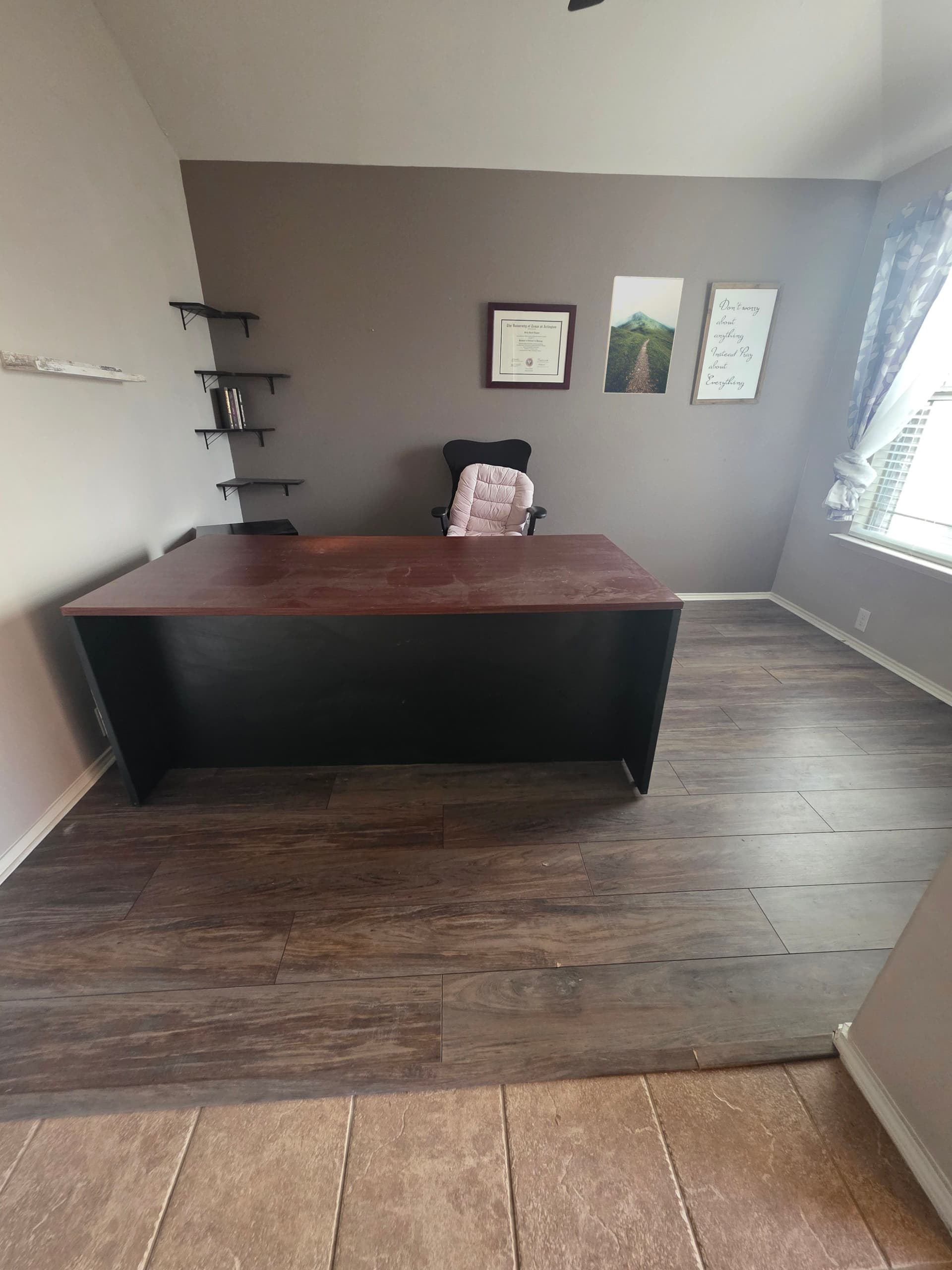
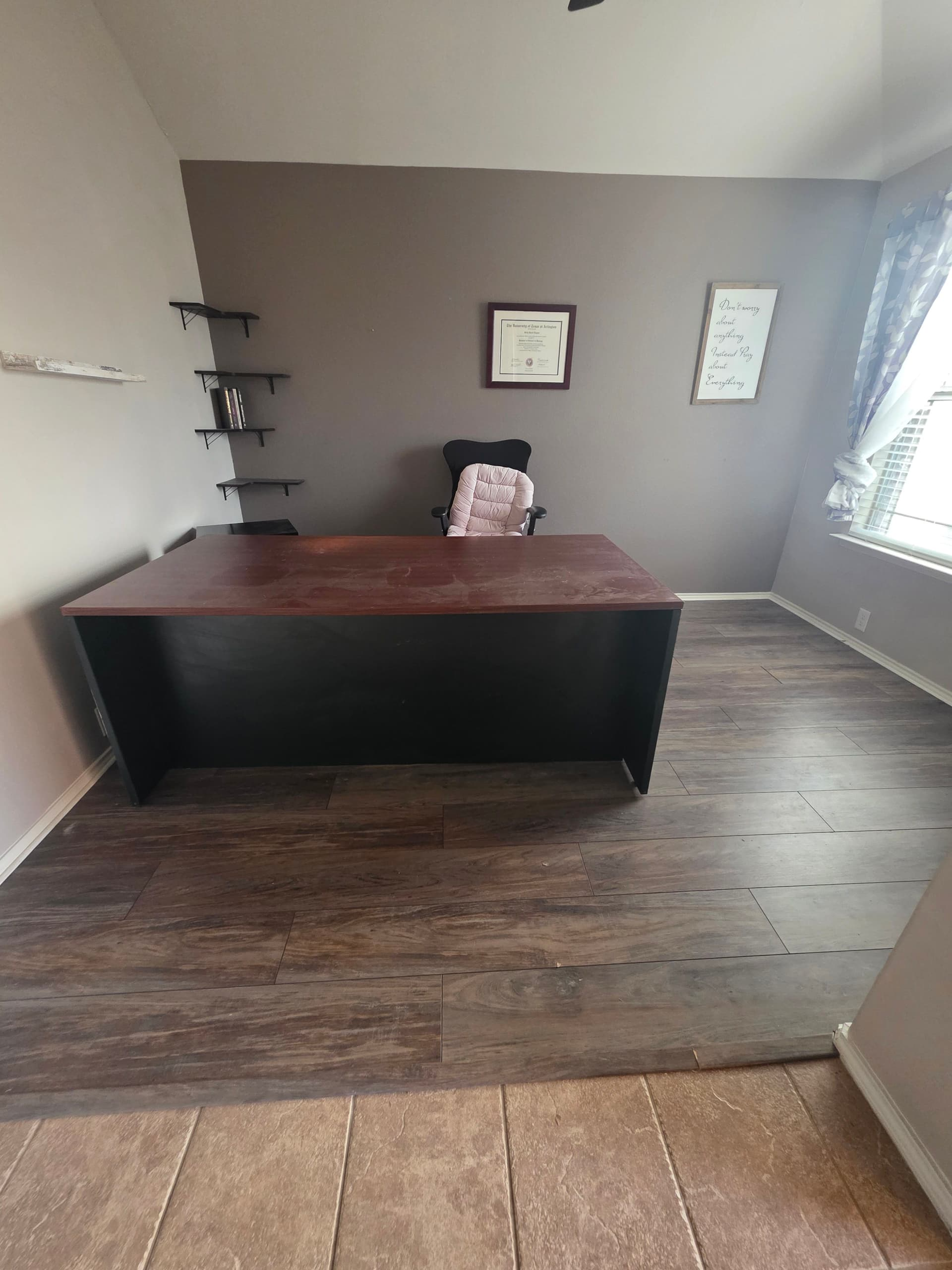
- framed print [601,276,684,395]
